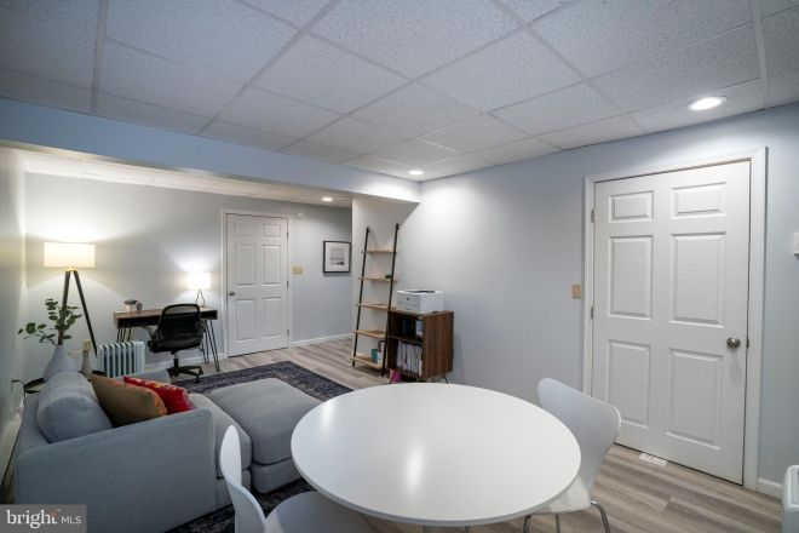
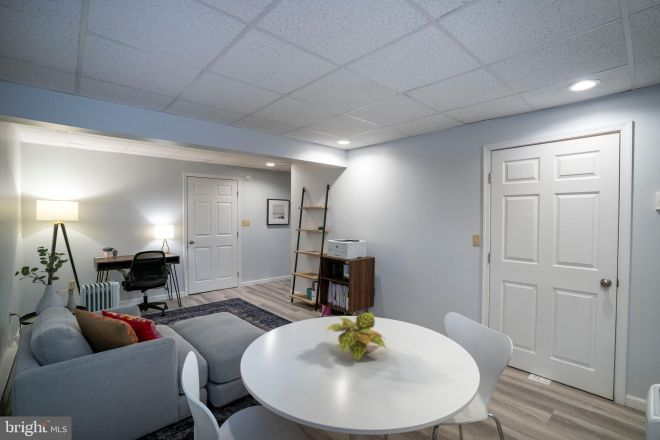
+ plant [325,312,388,362]
